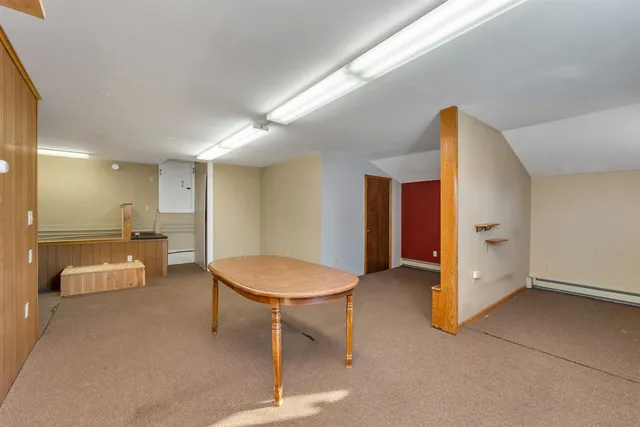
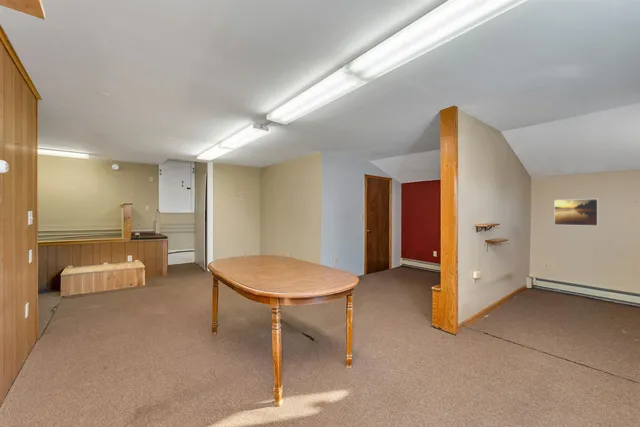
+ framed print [553,198,599,227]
